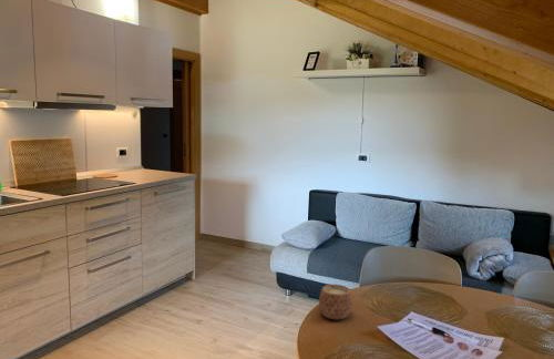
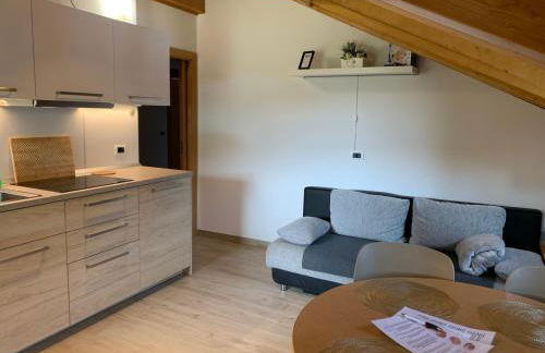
- mug [318,283,353,320]
